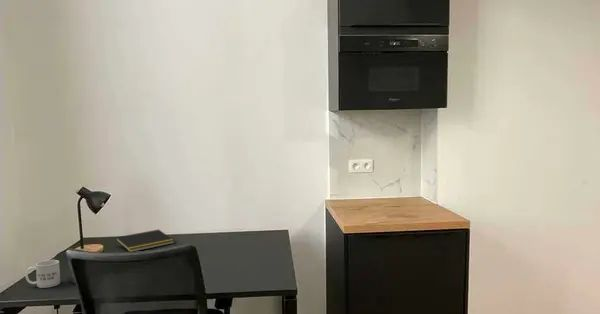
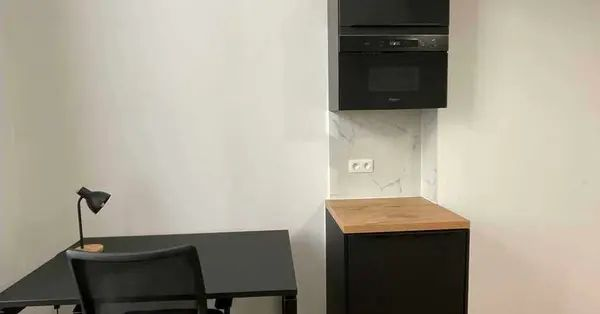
- mug [25,259,61,289]
- notepad [114,229,175,253]
